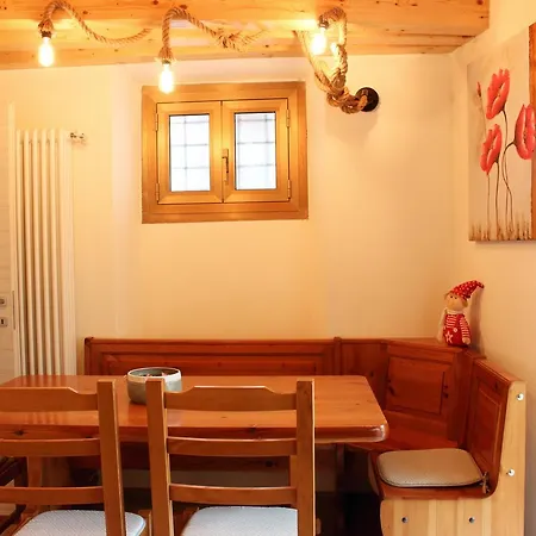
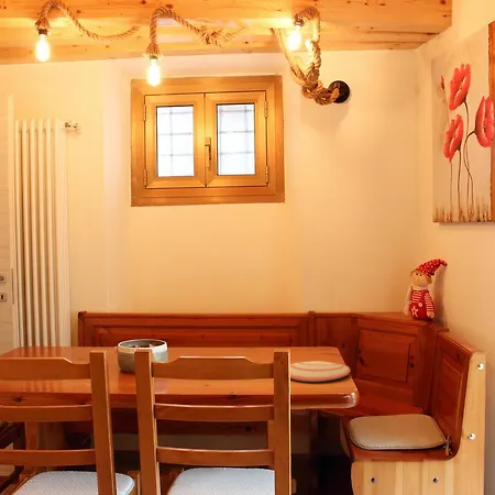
+ plate [289,360,351,383]
